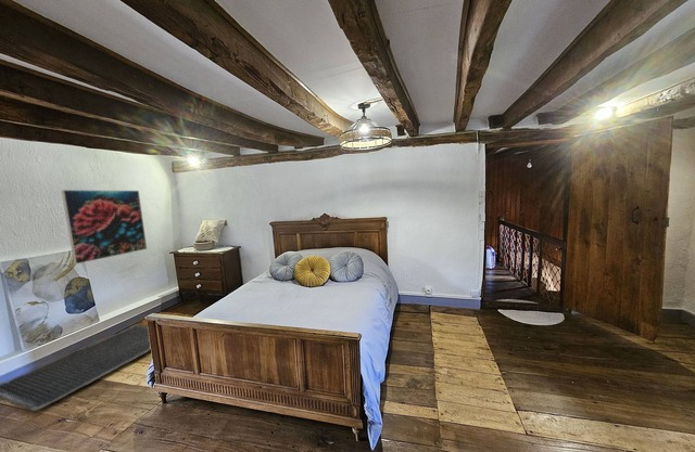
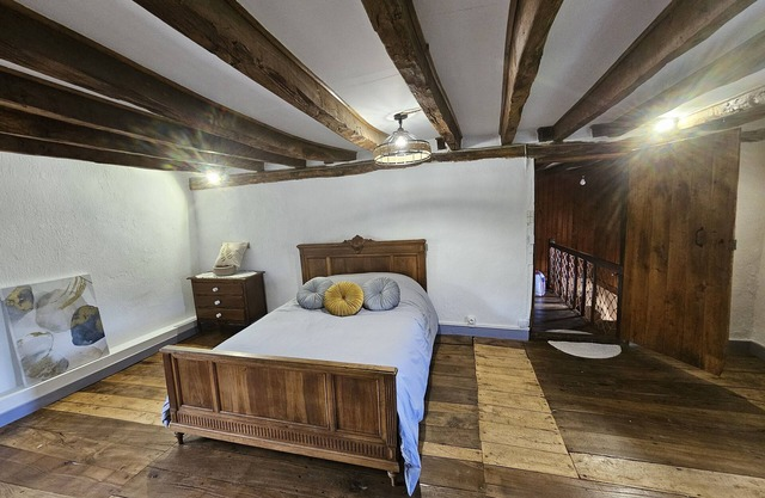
- floor mat [0,324,152,412]
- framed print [61,189,148,264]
